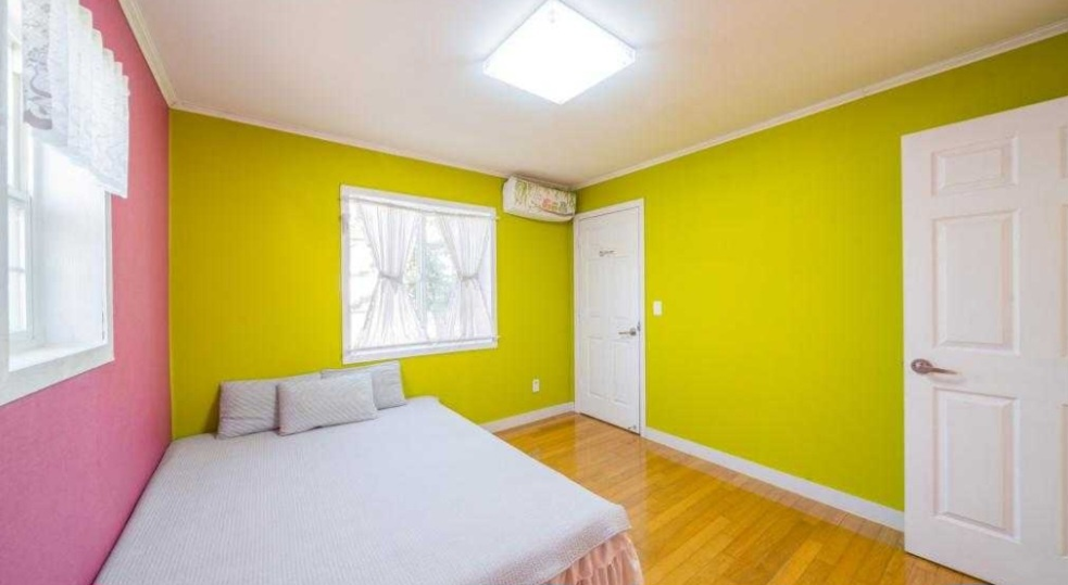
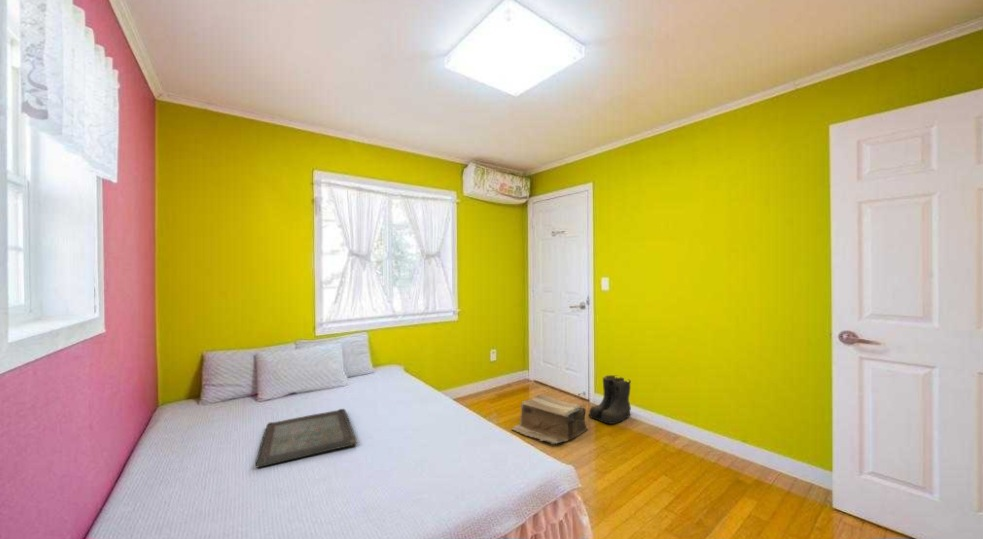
+ boots [587,374,633,425]
+ cardboard box [511,394,589,446]
+ serving tray [255,408,358,469]
